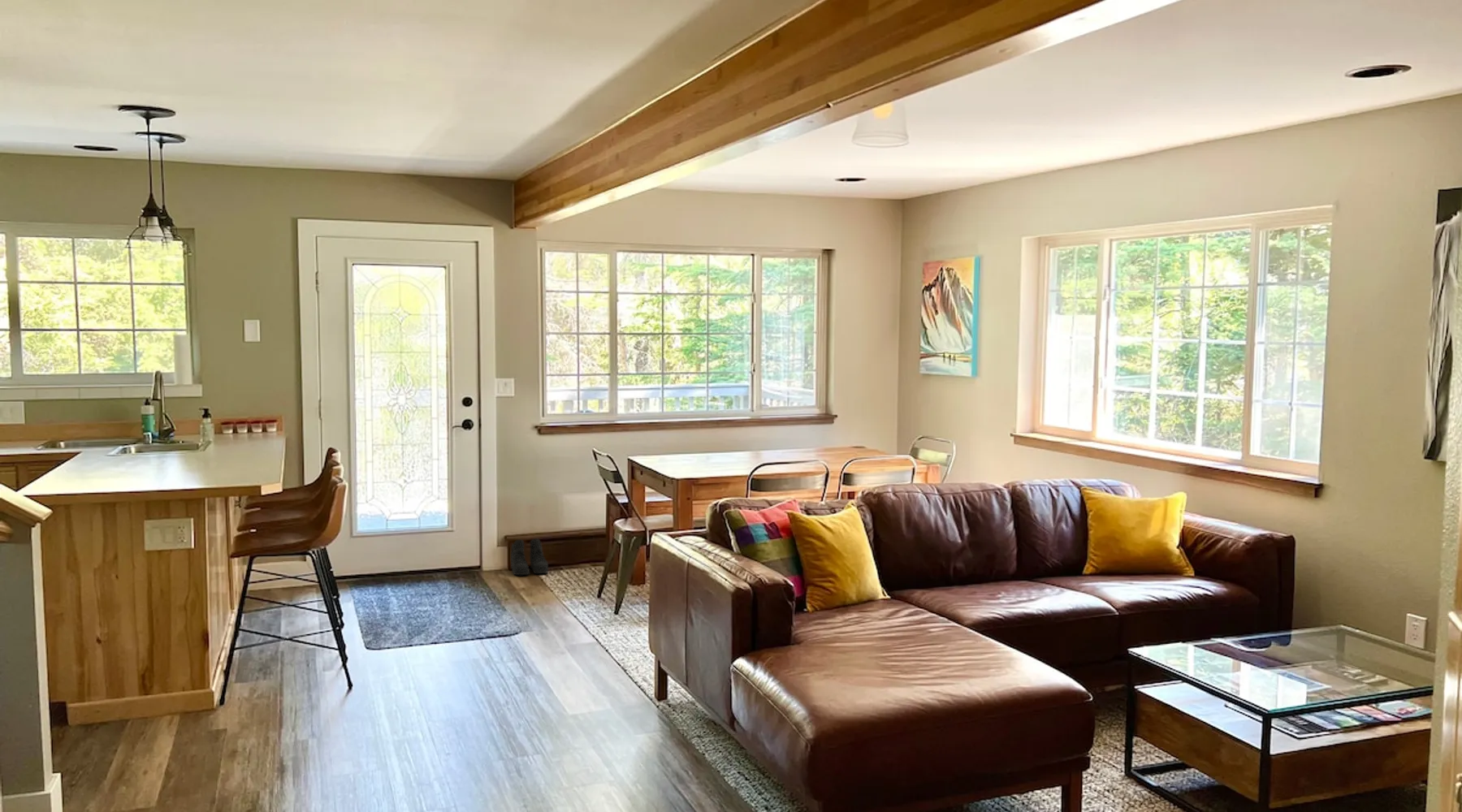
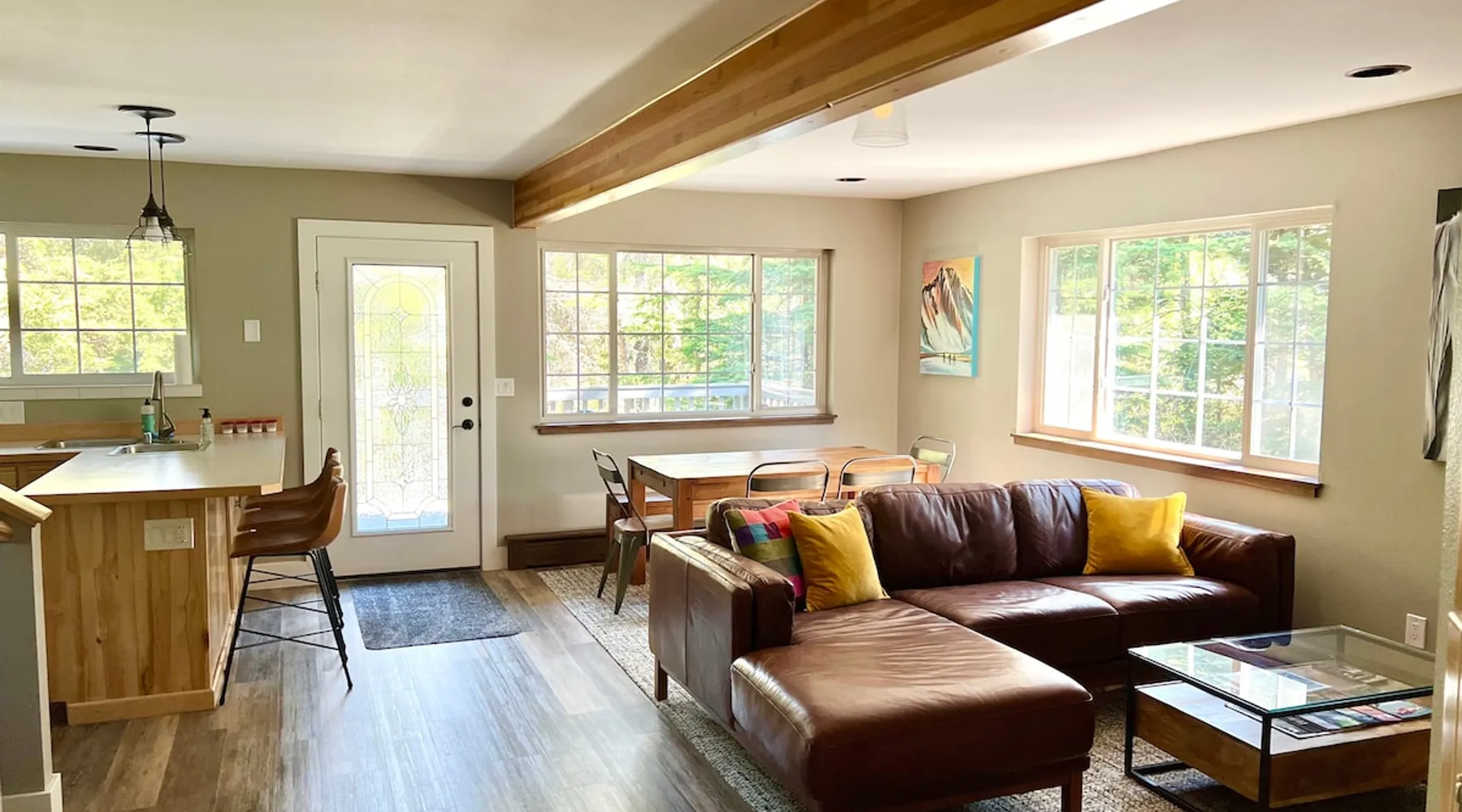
- boots [510,538,549,576]
